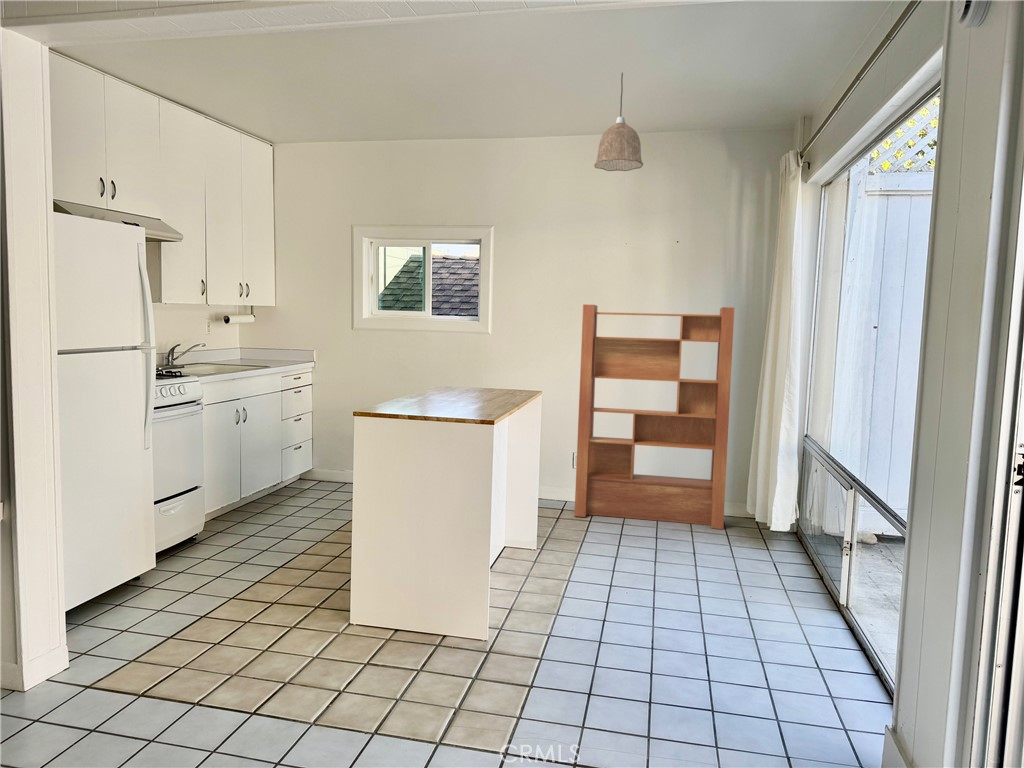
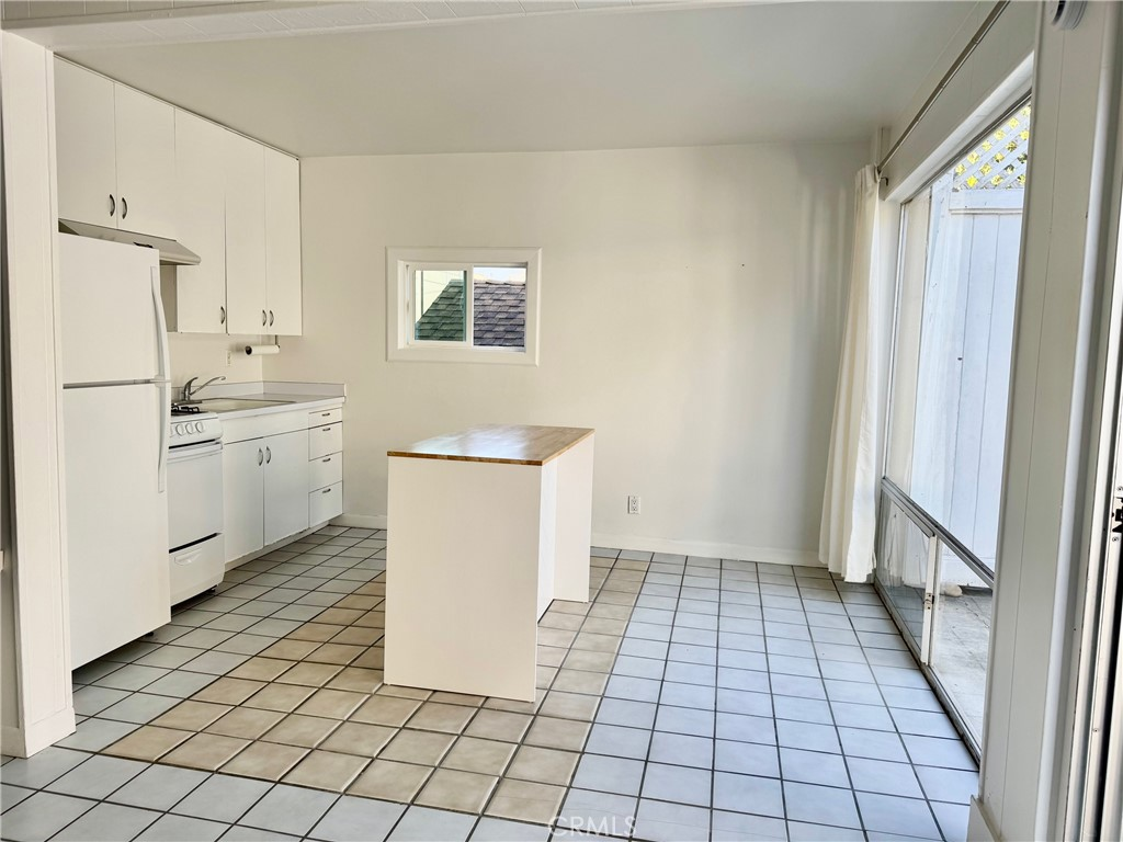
- bookshelf [573,303,735,530]
- pendant lamp [593,72,644,172]
